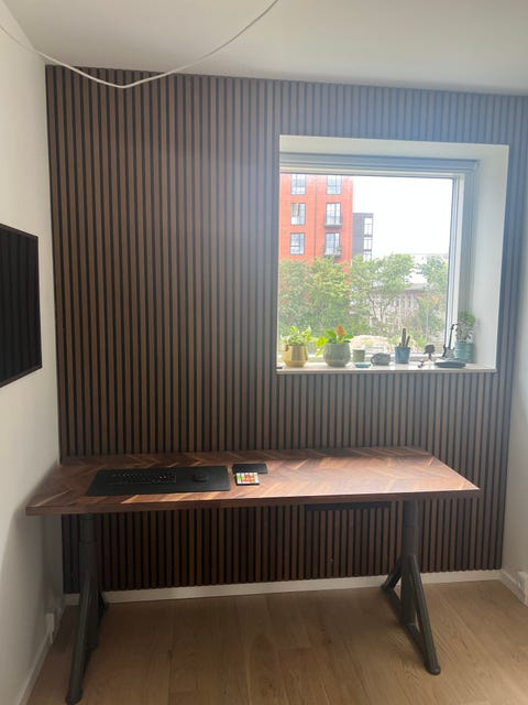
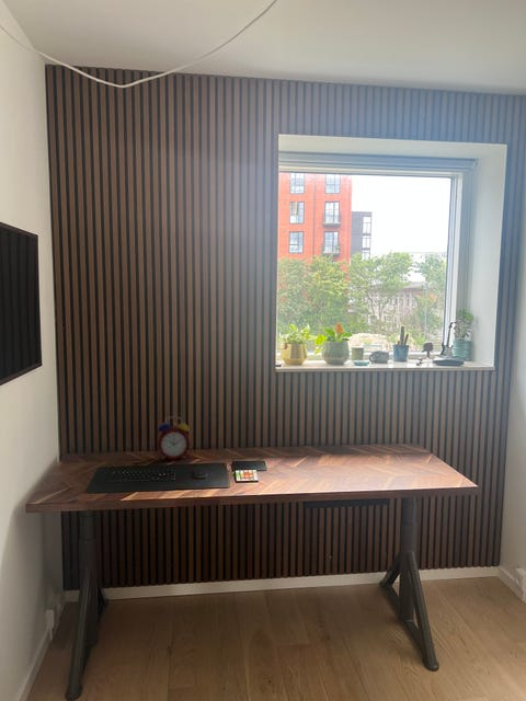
+ alarm clock [157,415,191,461]
